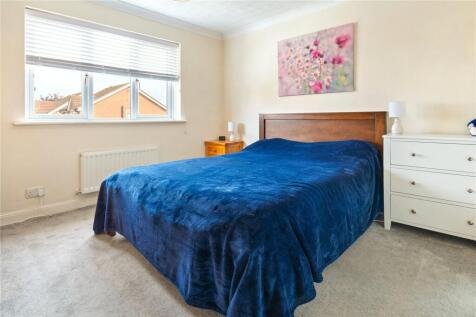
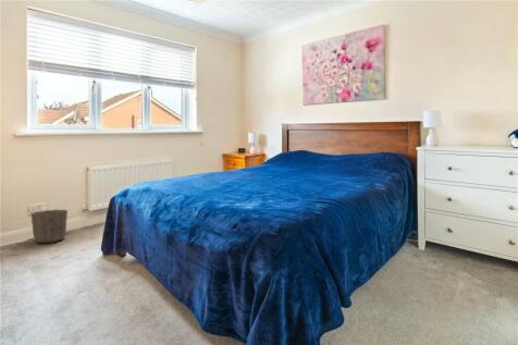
+ waste basket [30,209,69,244]
